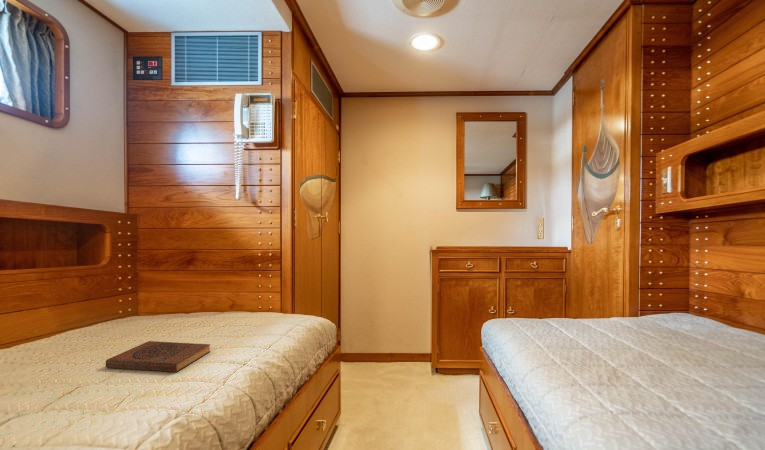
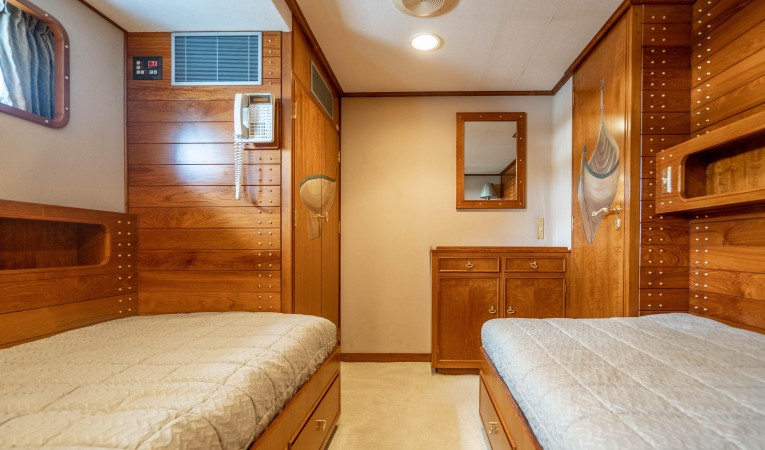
- book [105,340,211,373]
